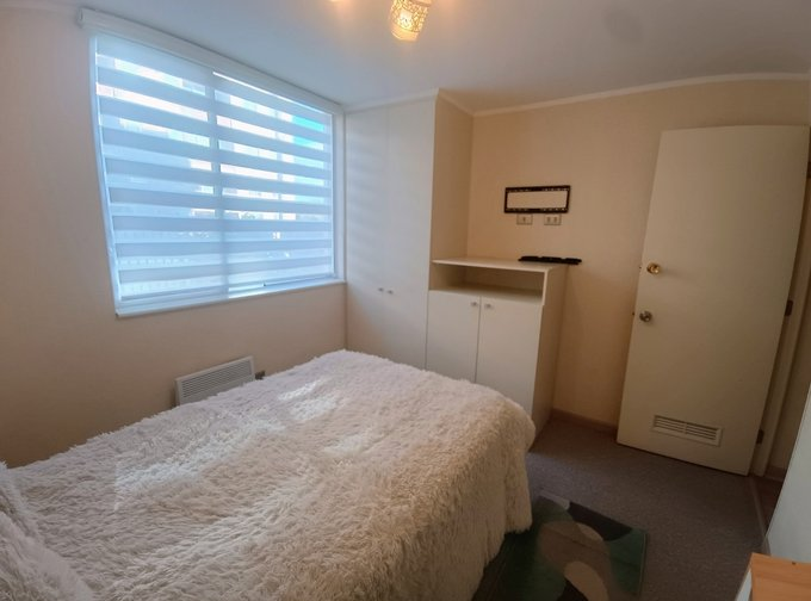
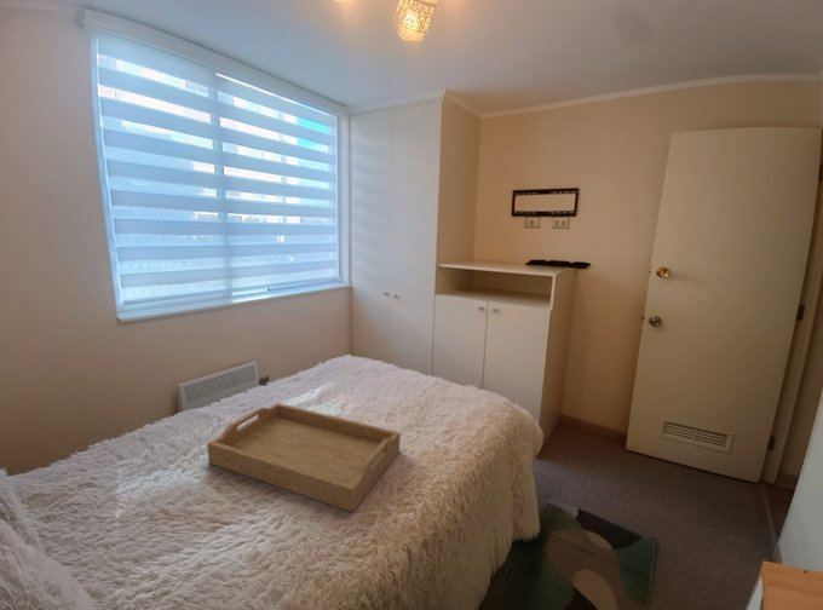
+ serving tray [206,402,402,513]
